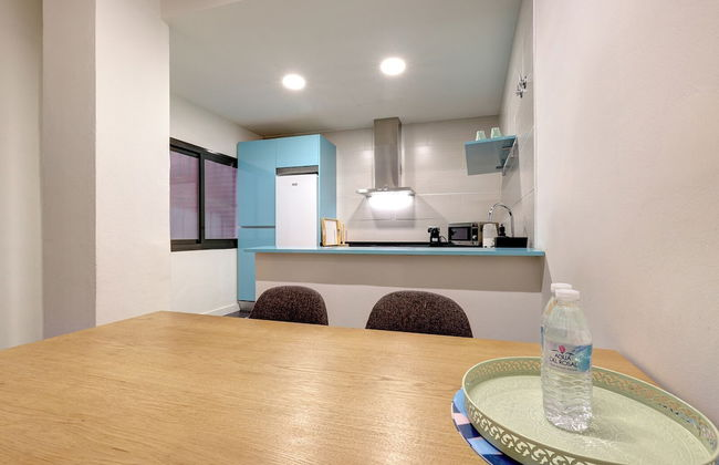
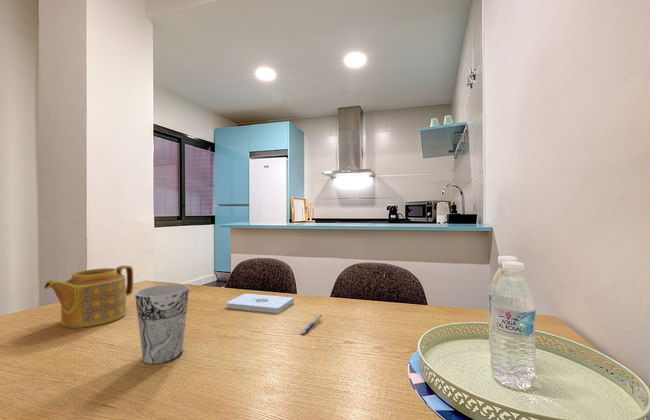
+ notepad [226,293,295,314]
+ cup [134,283,190,365]
+ pen [299,313,324,336]
+ teapot [43,265,134,329]
